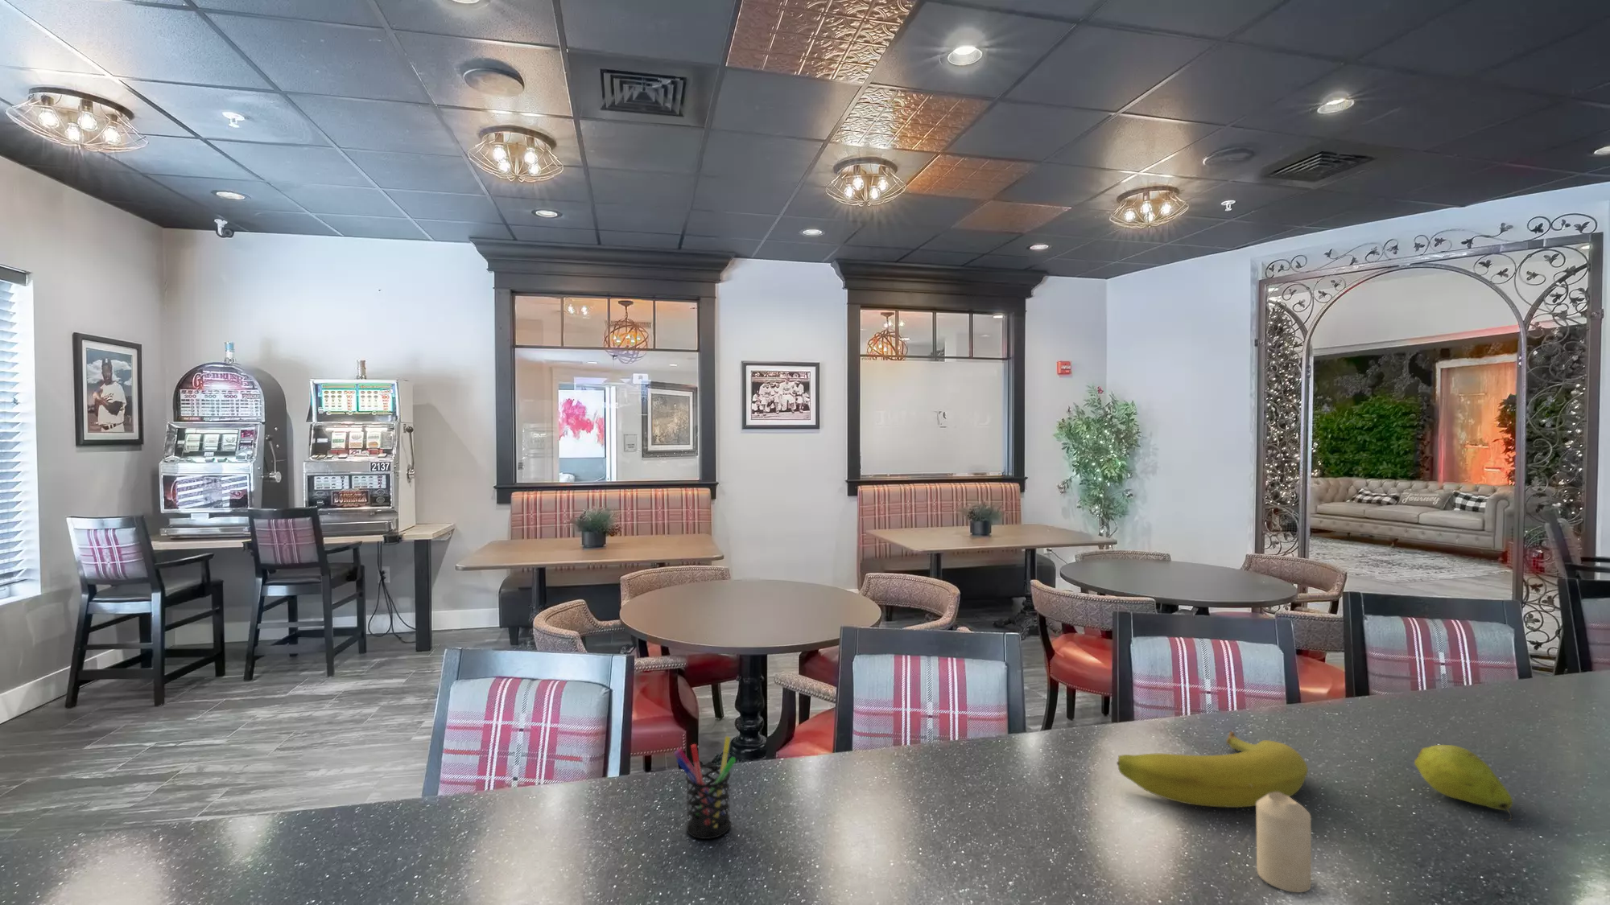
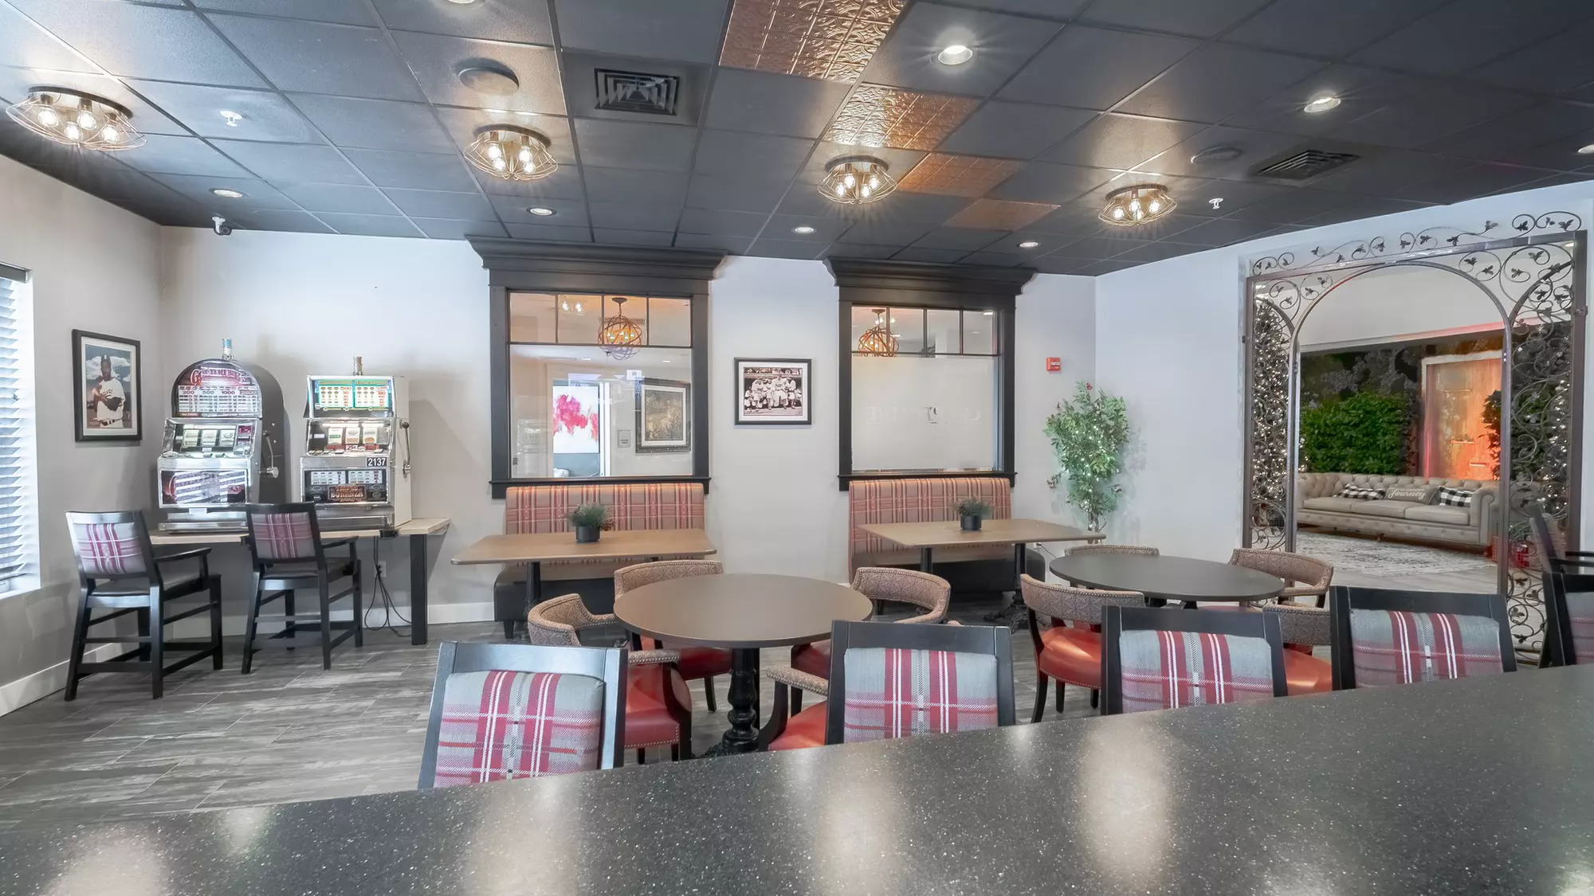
- candle [1256,791,1313,893]
- fruit [1413,744,1514,823]
- pen holder [673,735,736,840]
- banana [1116,729,1309,809]
